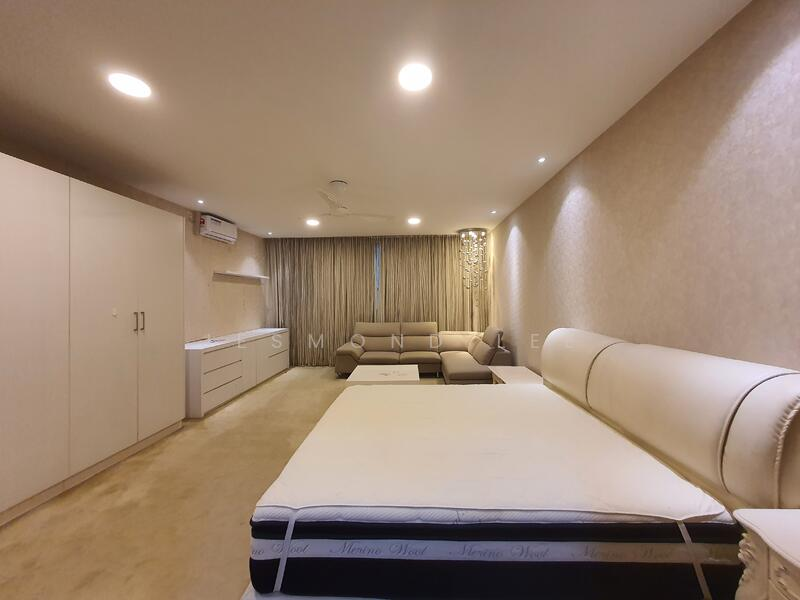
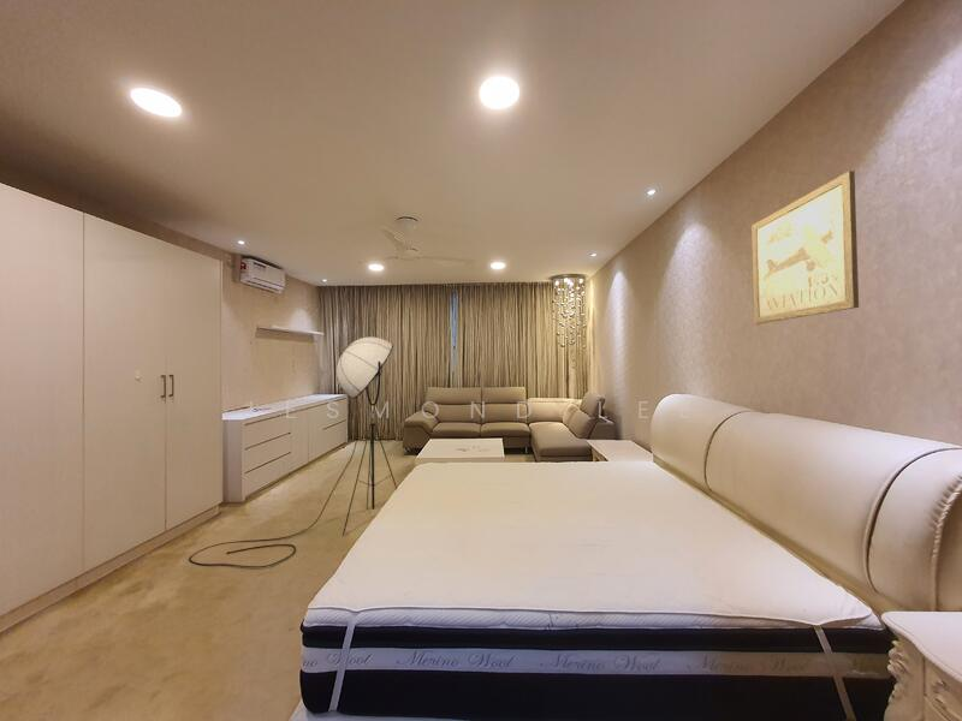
+ floor lamp [188,335,398,568]
+ wall art [750,169,860,326]
